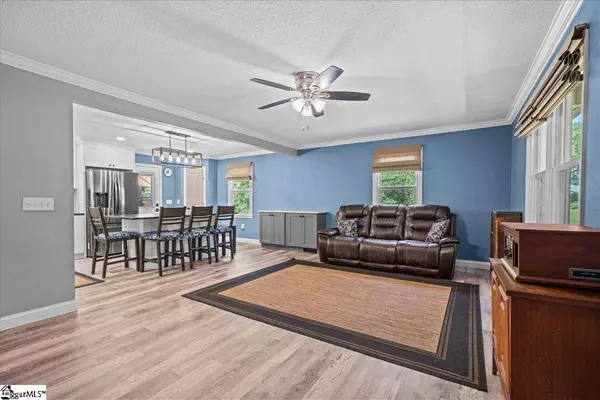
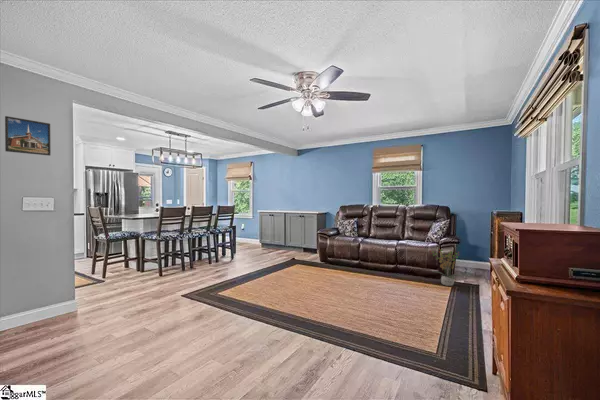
+ potted plant [429,248,462,287]
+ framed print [4,115,52,157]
